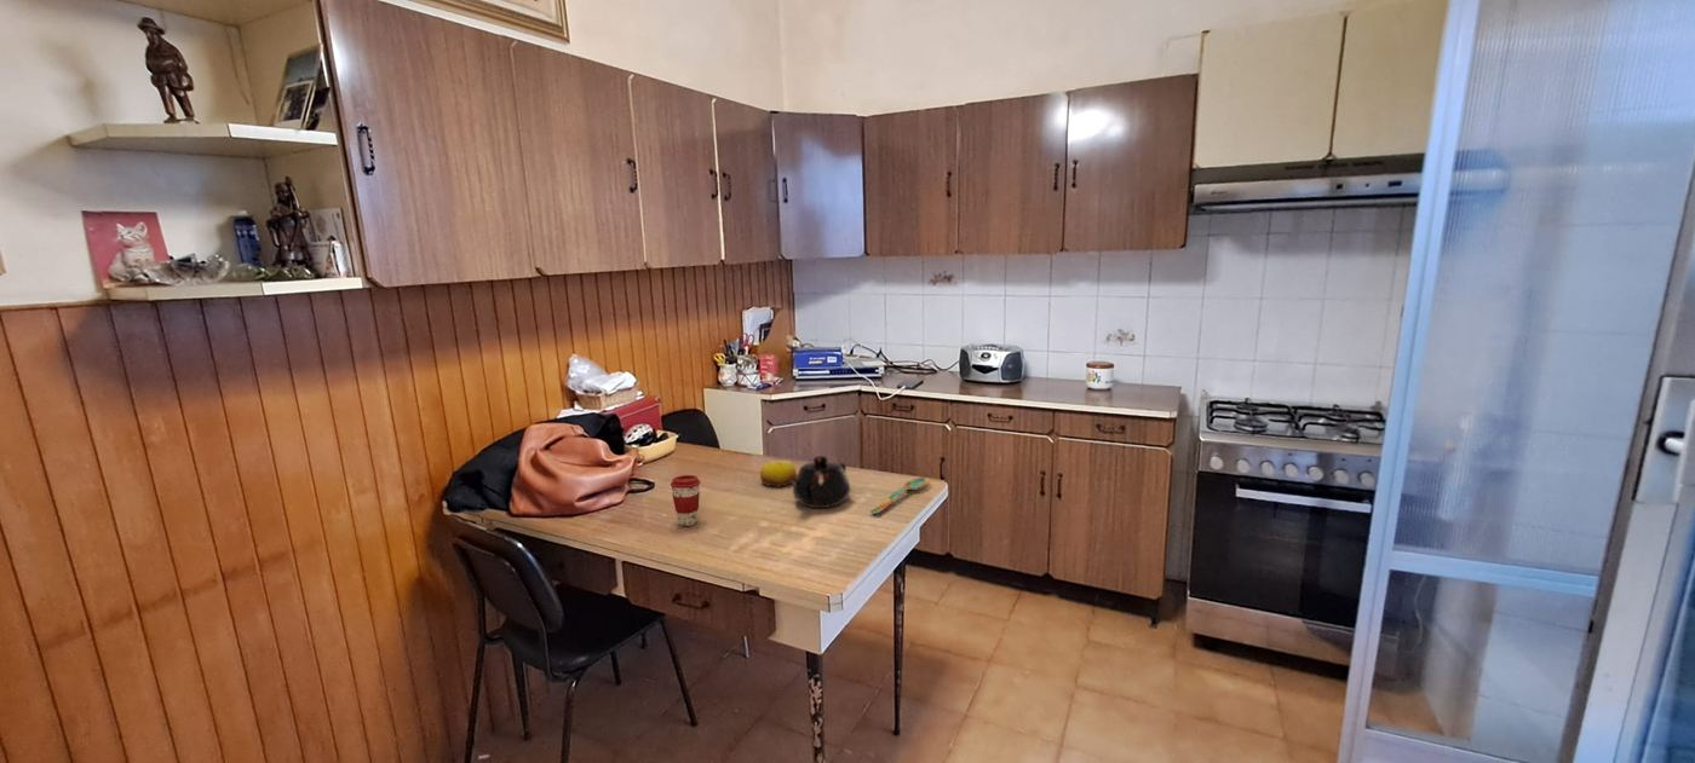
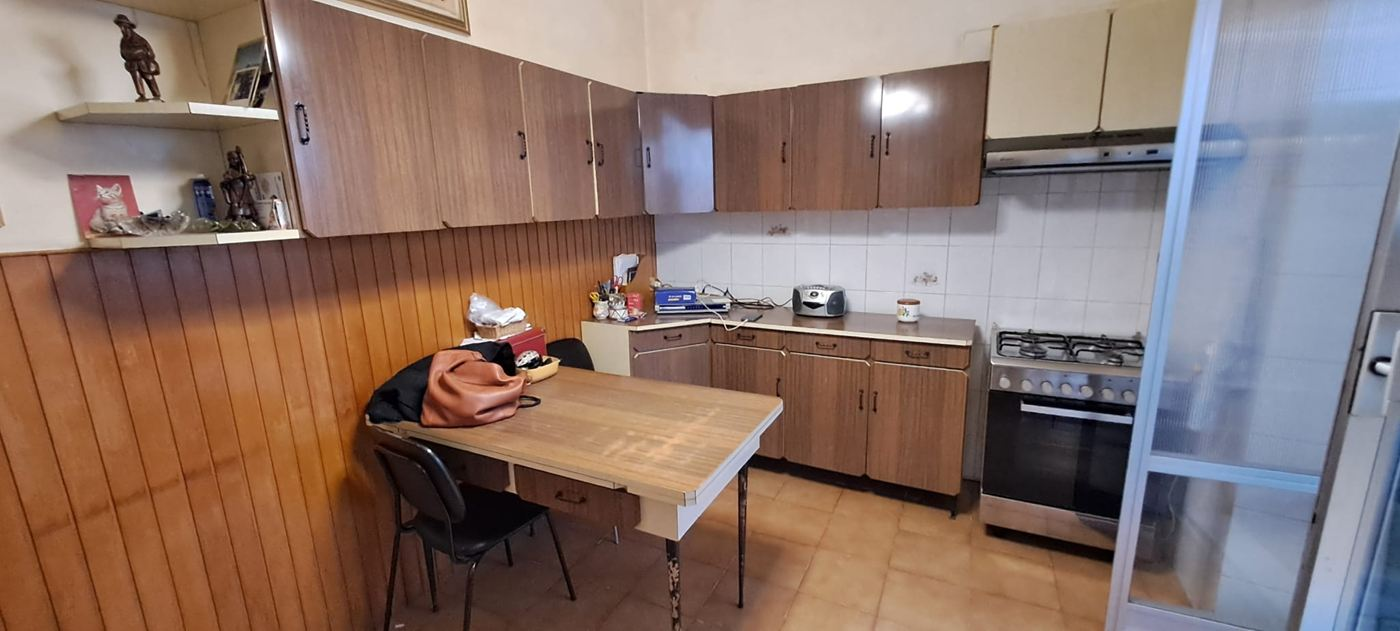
- coffee cup [670,474,701,527]
- spoon [869,476,931,514]
- fruit [759,459,798,487]
- teapot [791,455,851,509]
